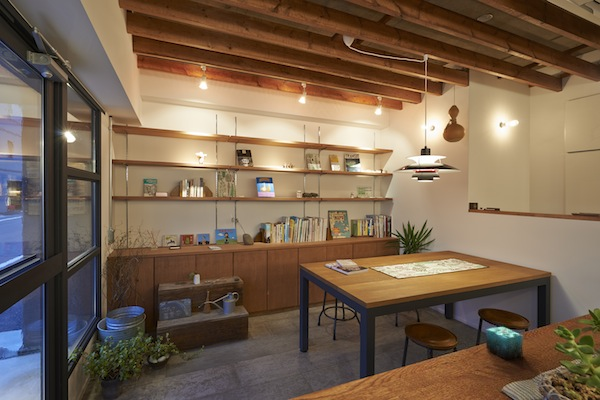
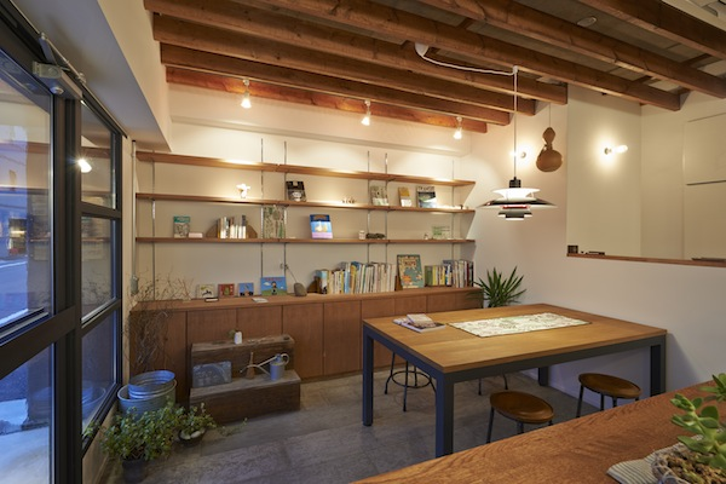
- candle [485,324,524,361]
